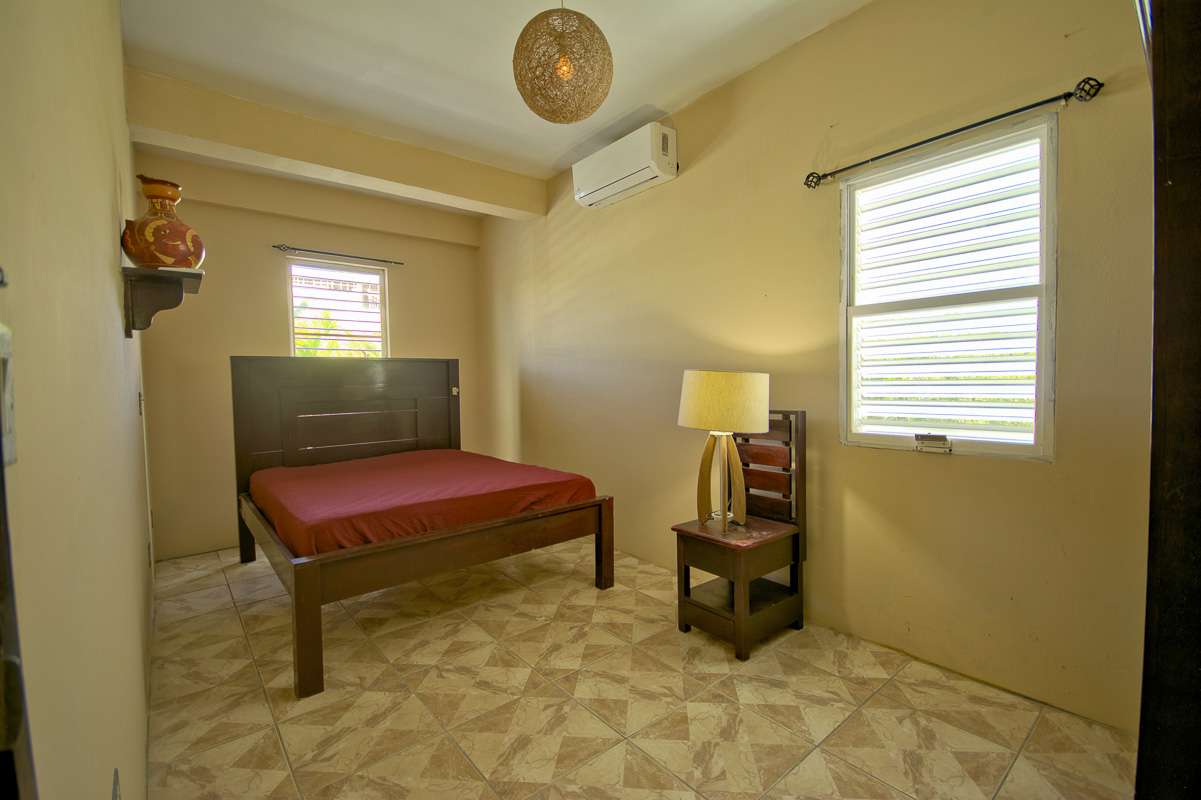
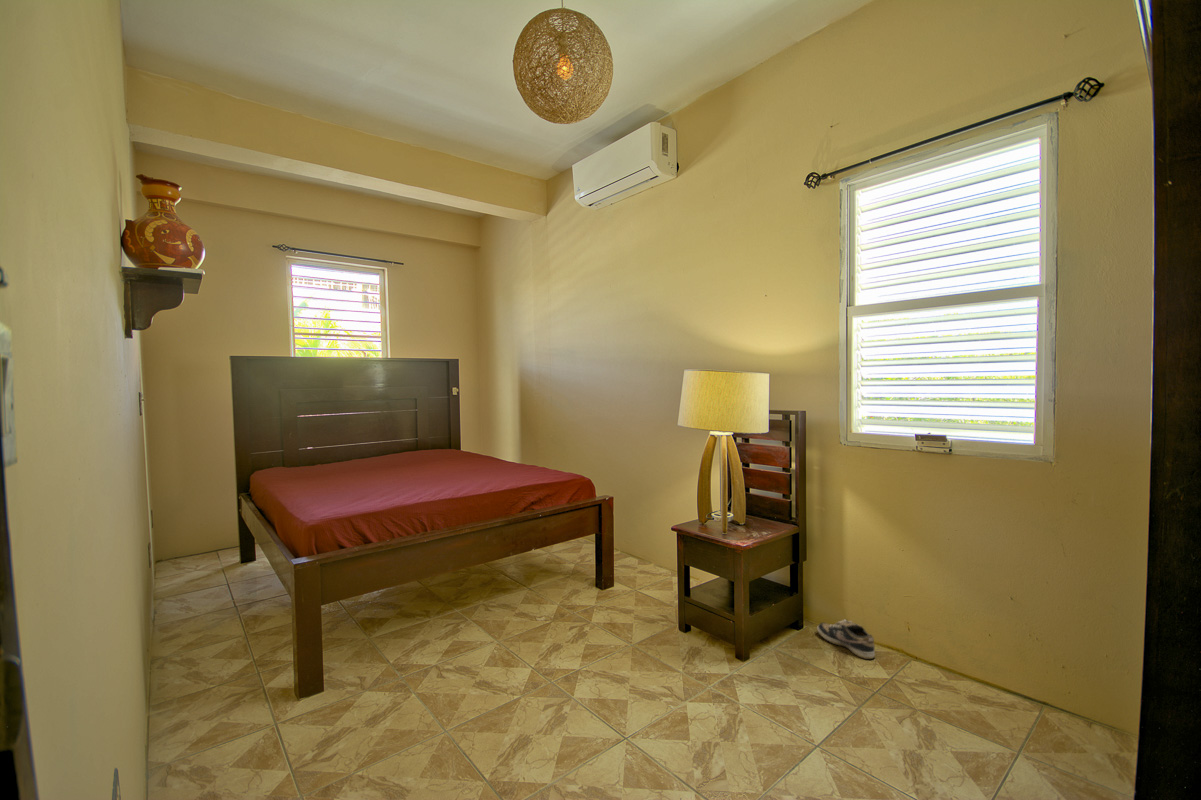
+ shoe [816,618,876,660]
